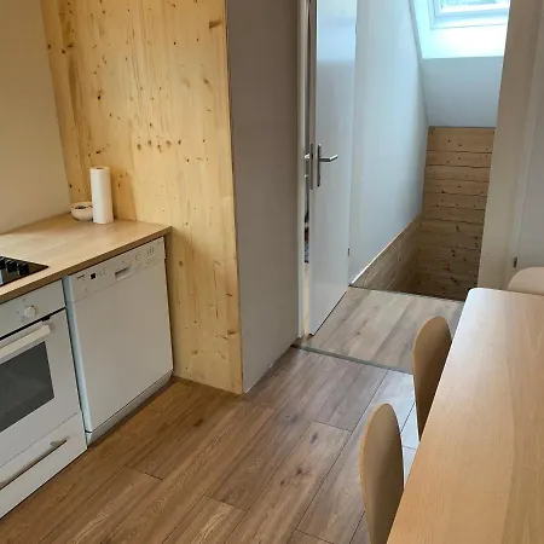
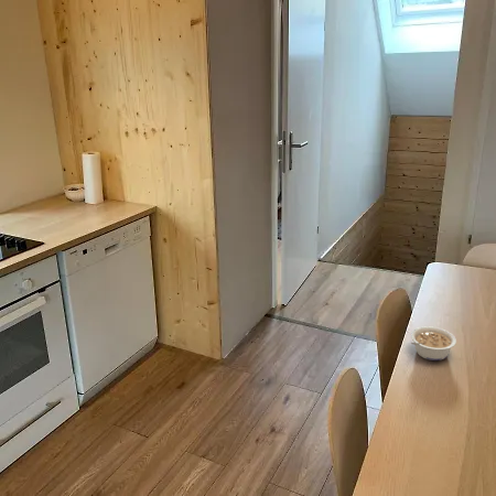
+ legume [410,325,457,362]
